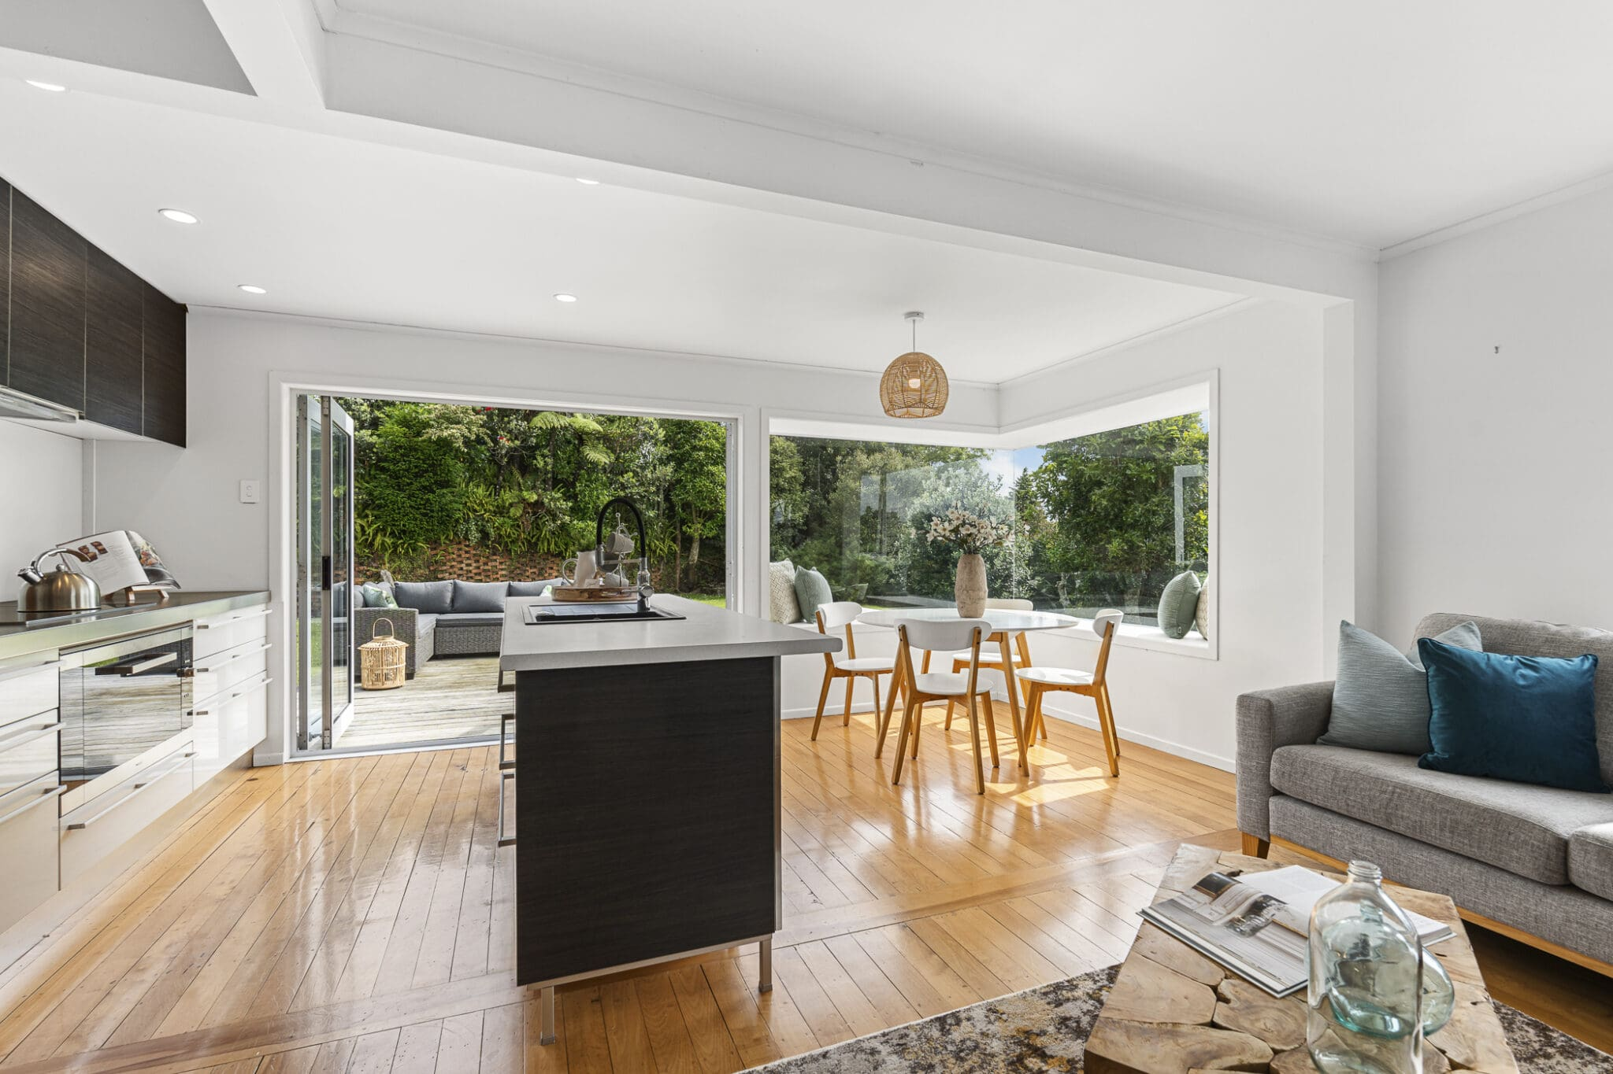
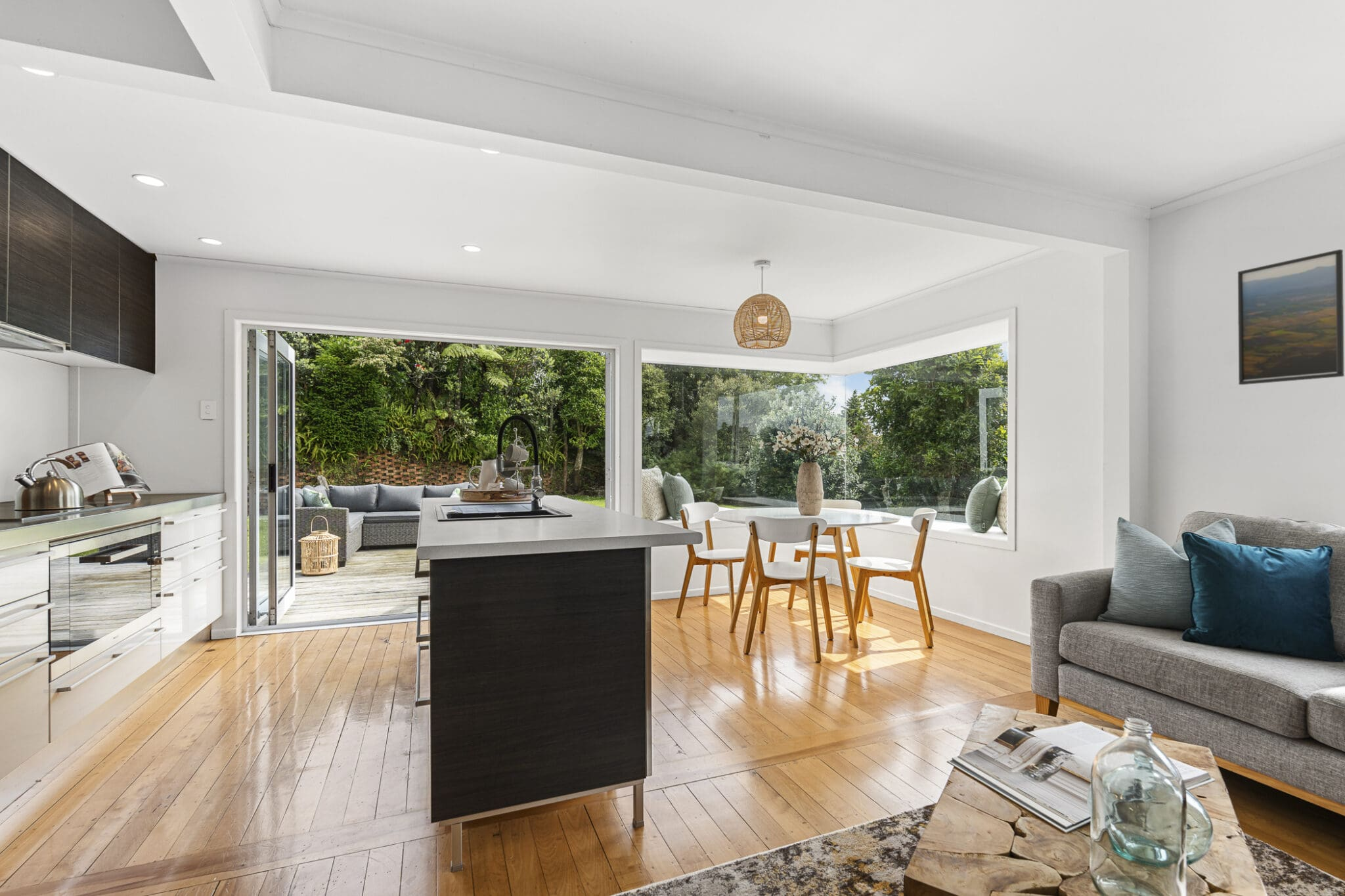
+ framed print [1237,249,1345,385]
